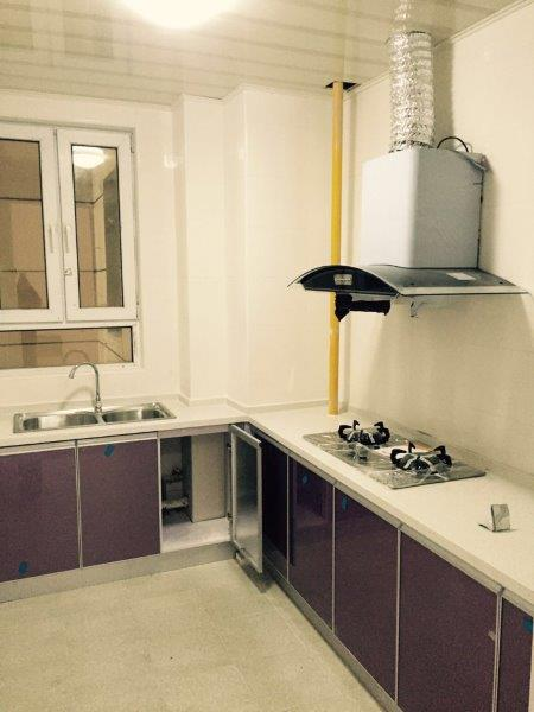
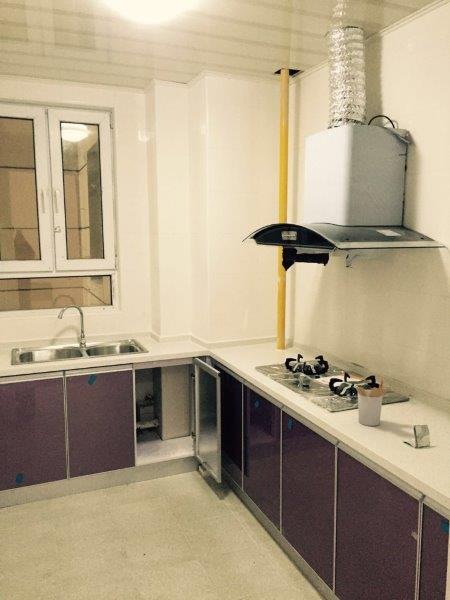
+ utensil holder [355,378,392,427]
